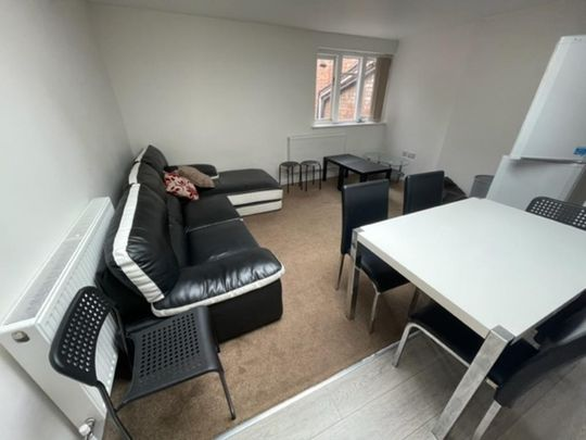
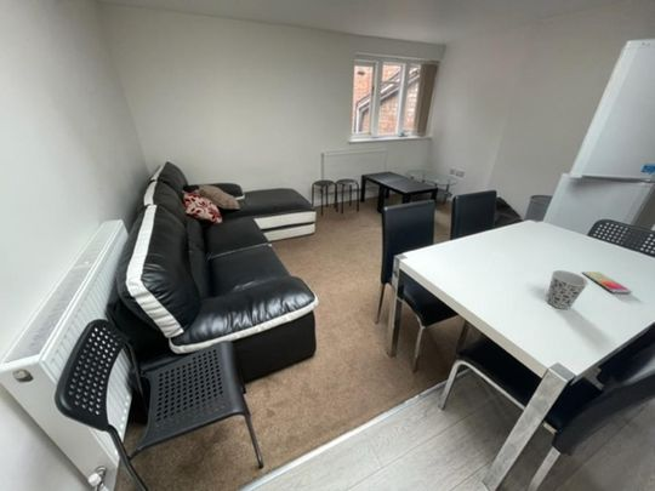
+ smartphone [581,270,633,295]
+ cup [545,269,590,310]
